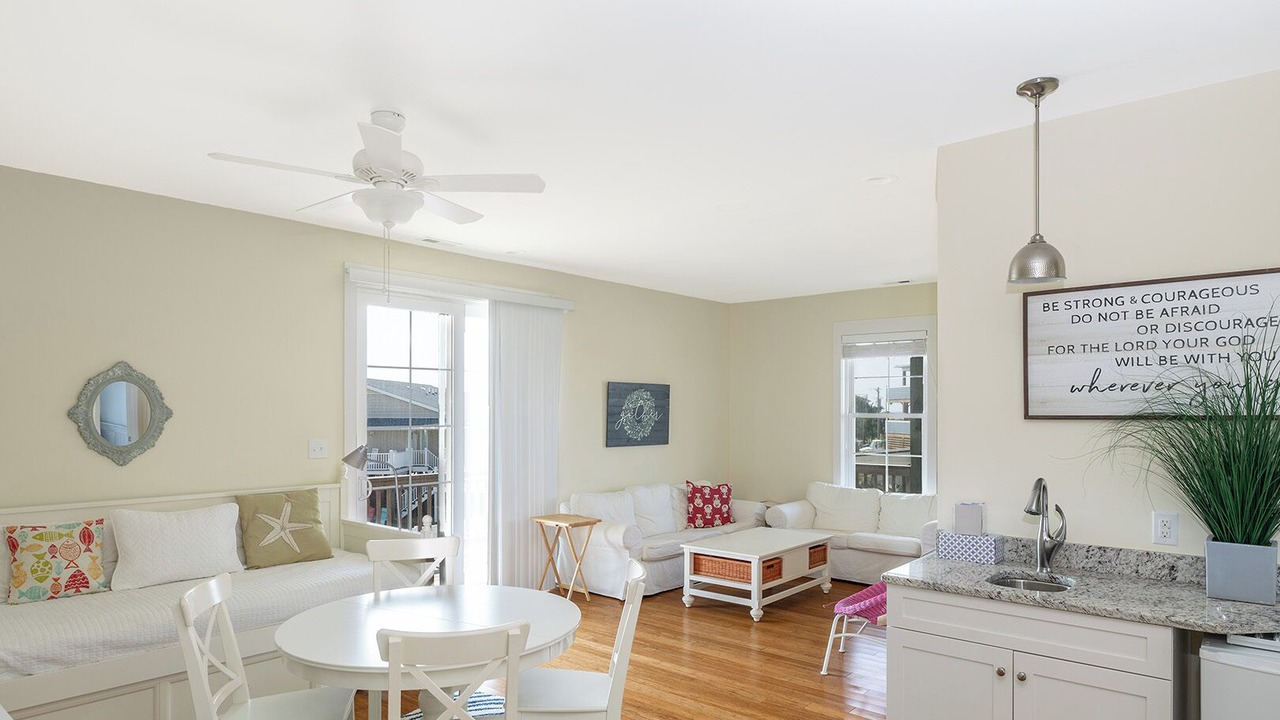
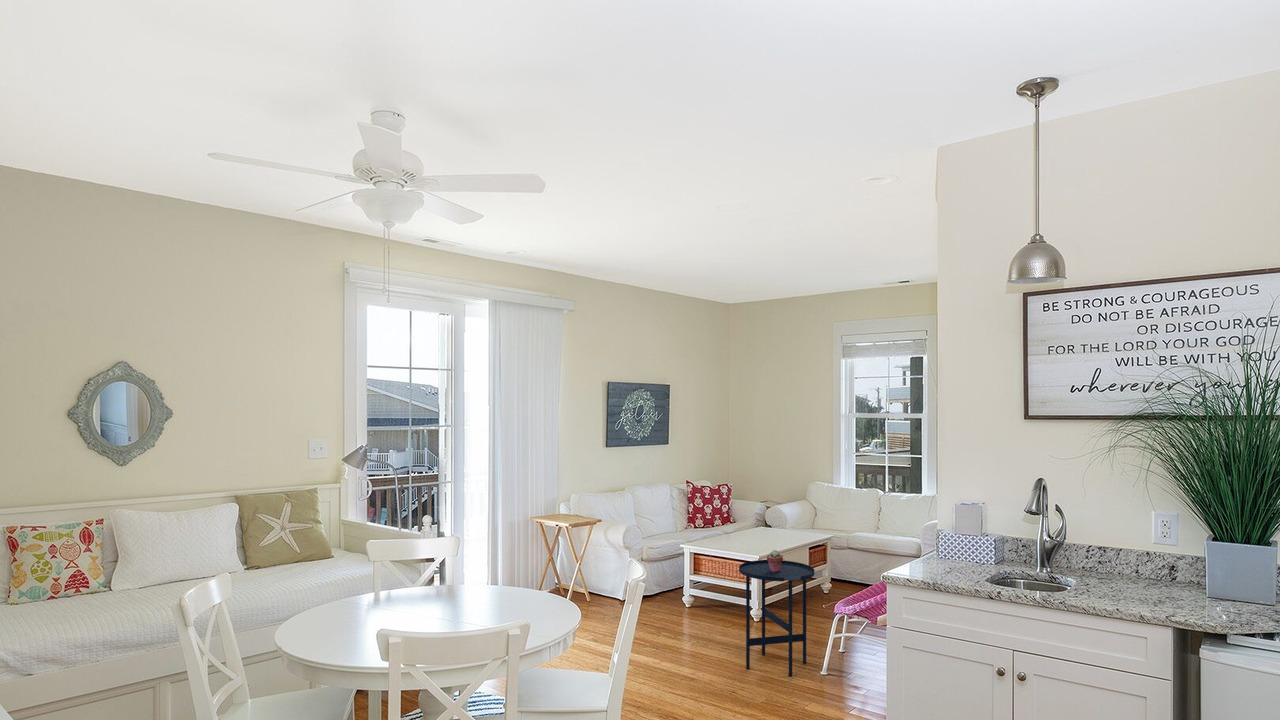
+ potted succulent [766,549,784,572]
+ side table [738,559,816,678]
